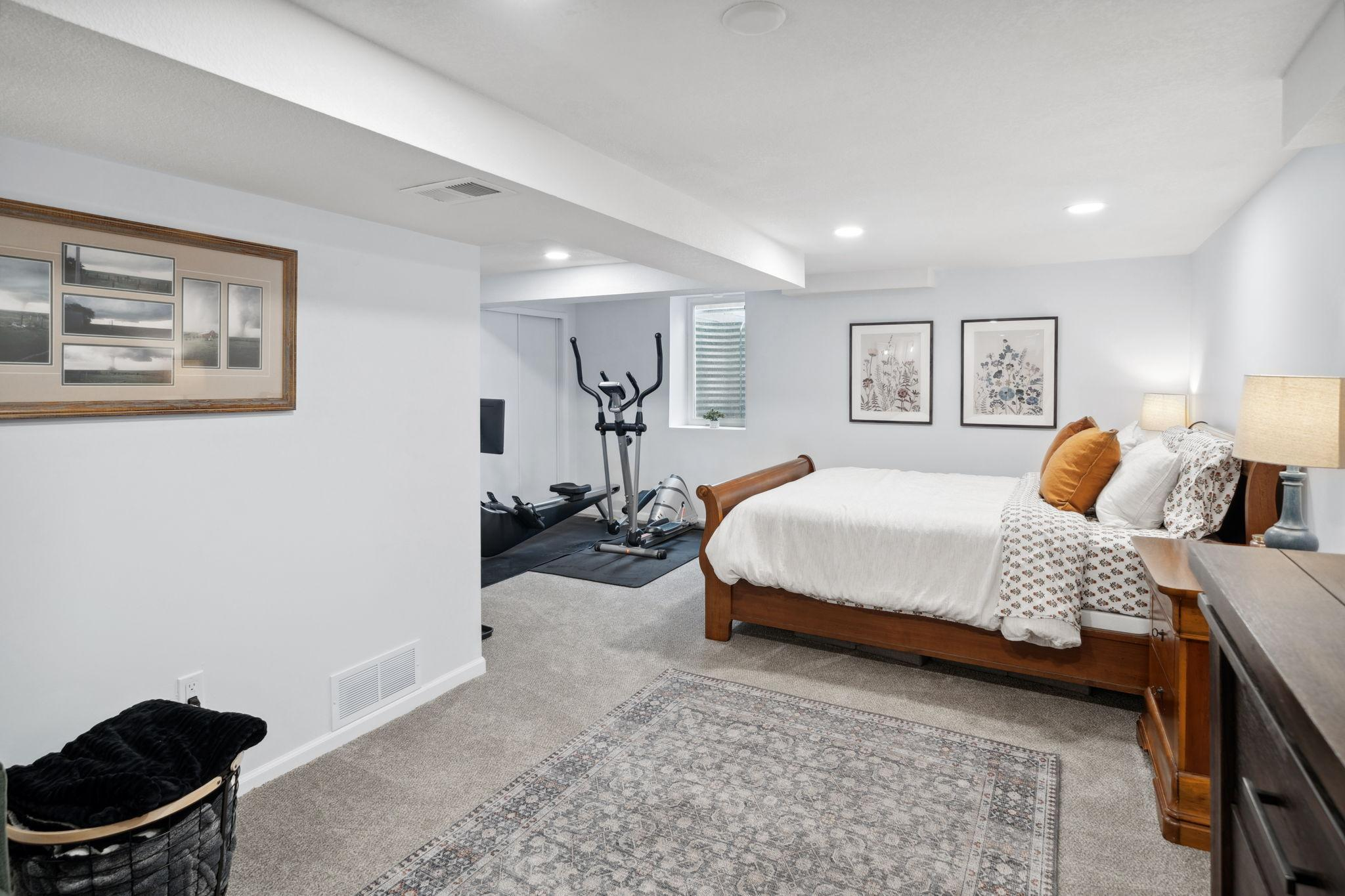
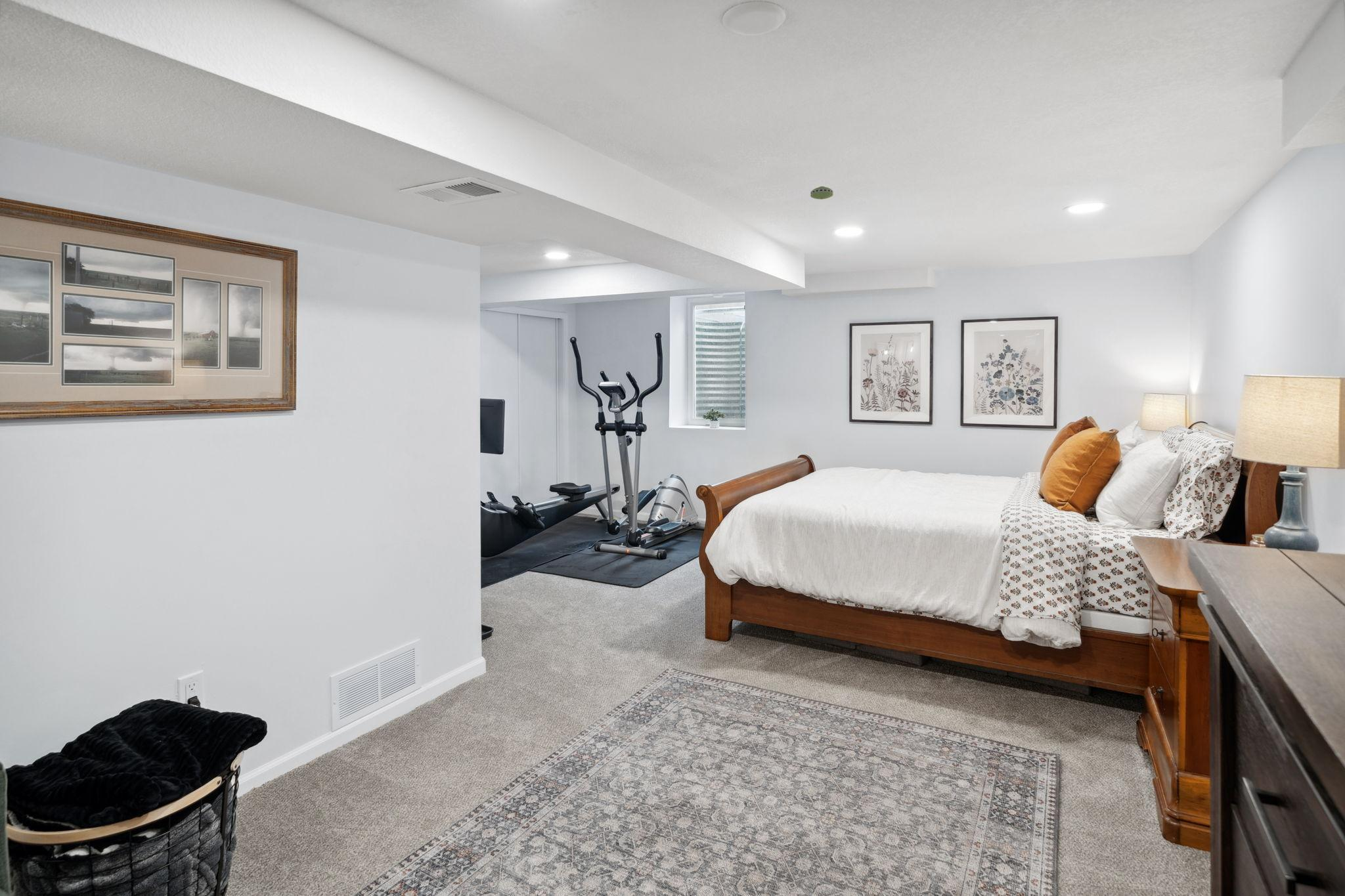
+ smoke detector [810,186,834,200]
